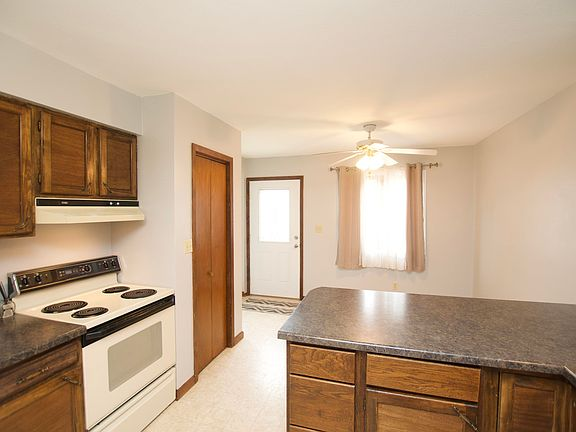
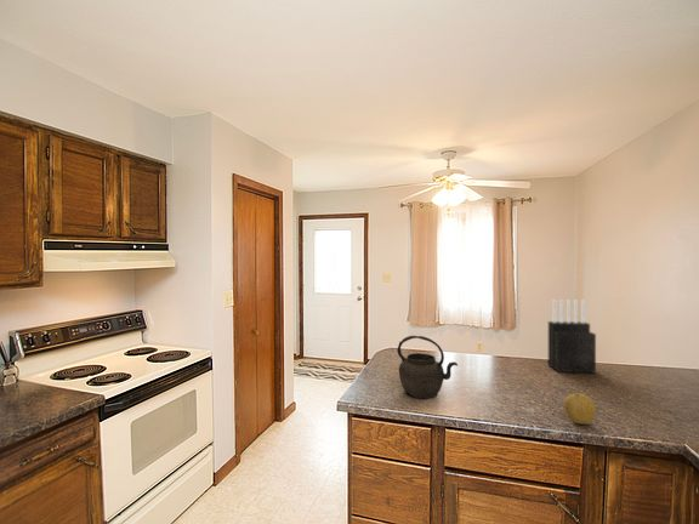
+ knife block [547,298,597,375]
+ fruit [563,392,597,426]
+ kettle [396,335,460,400]
